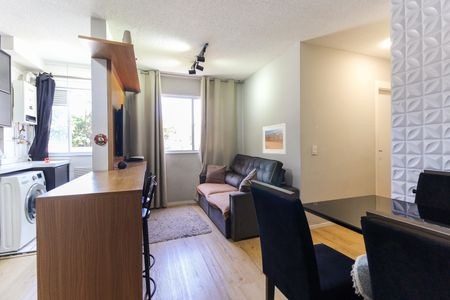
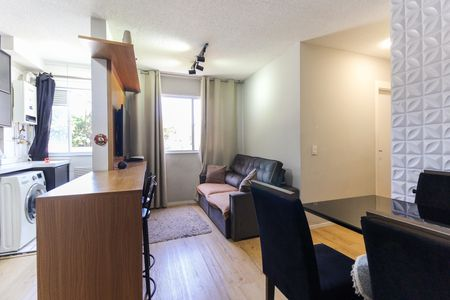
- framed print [262,122,288,155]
